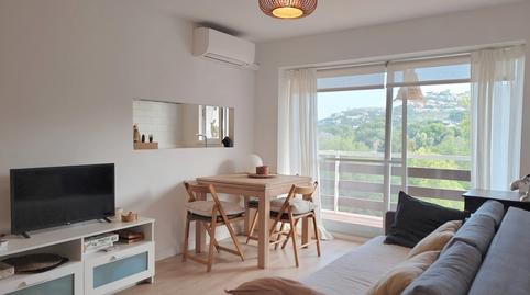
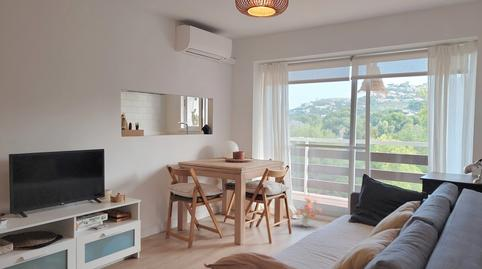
+ potted plant [291,194,323,228]
